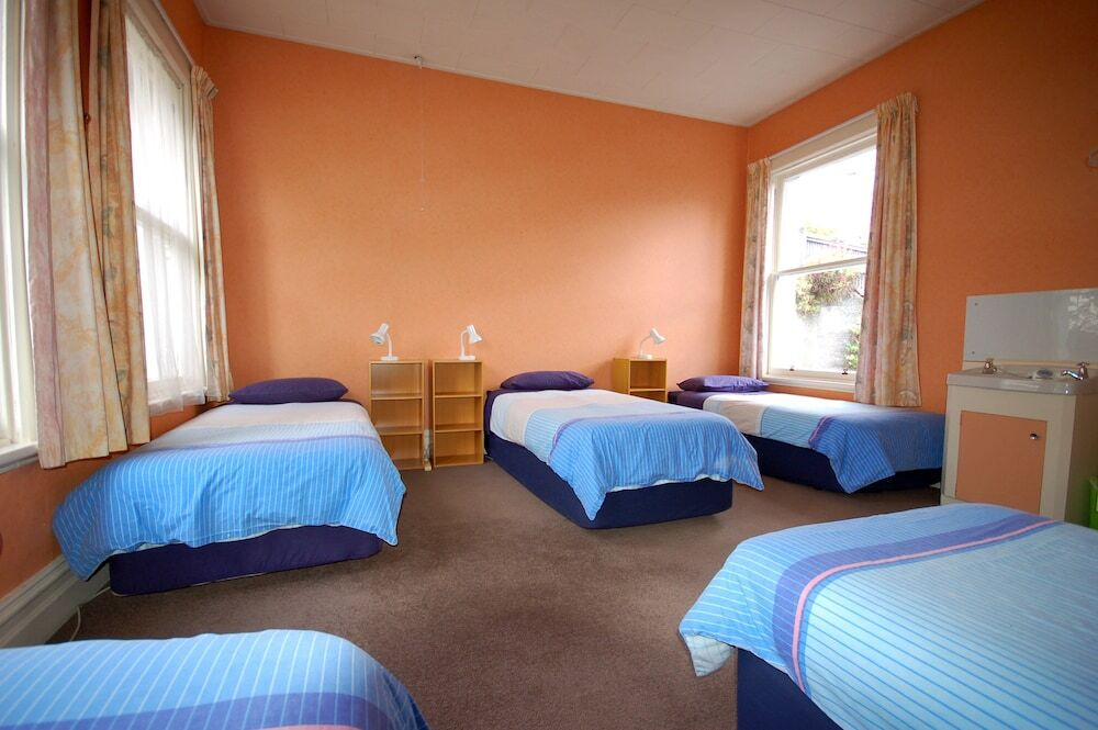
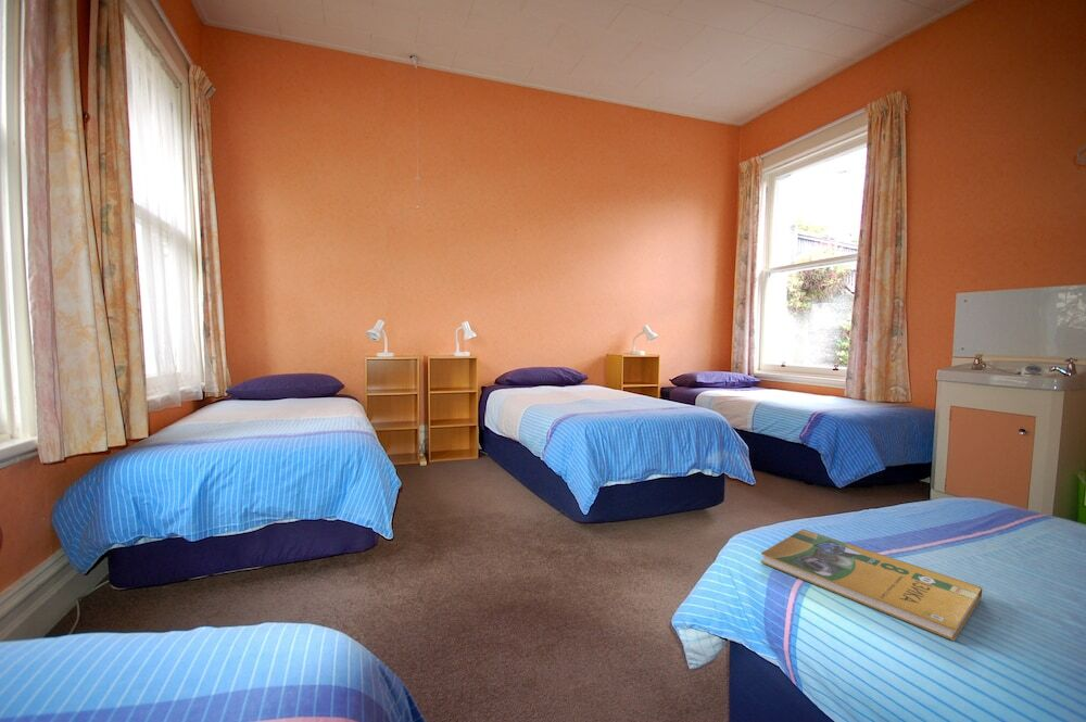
+ booklet [760,528,983,642]
